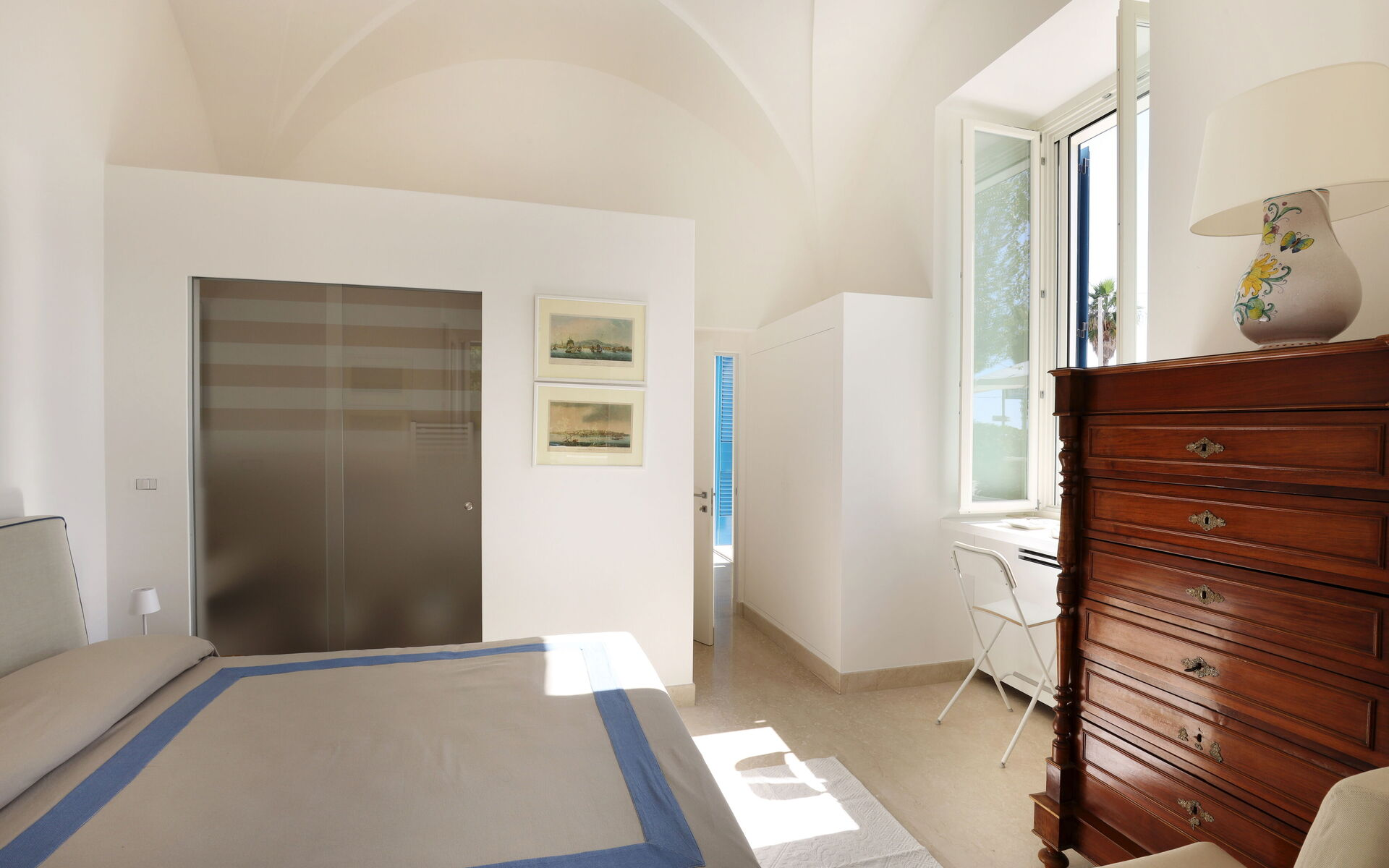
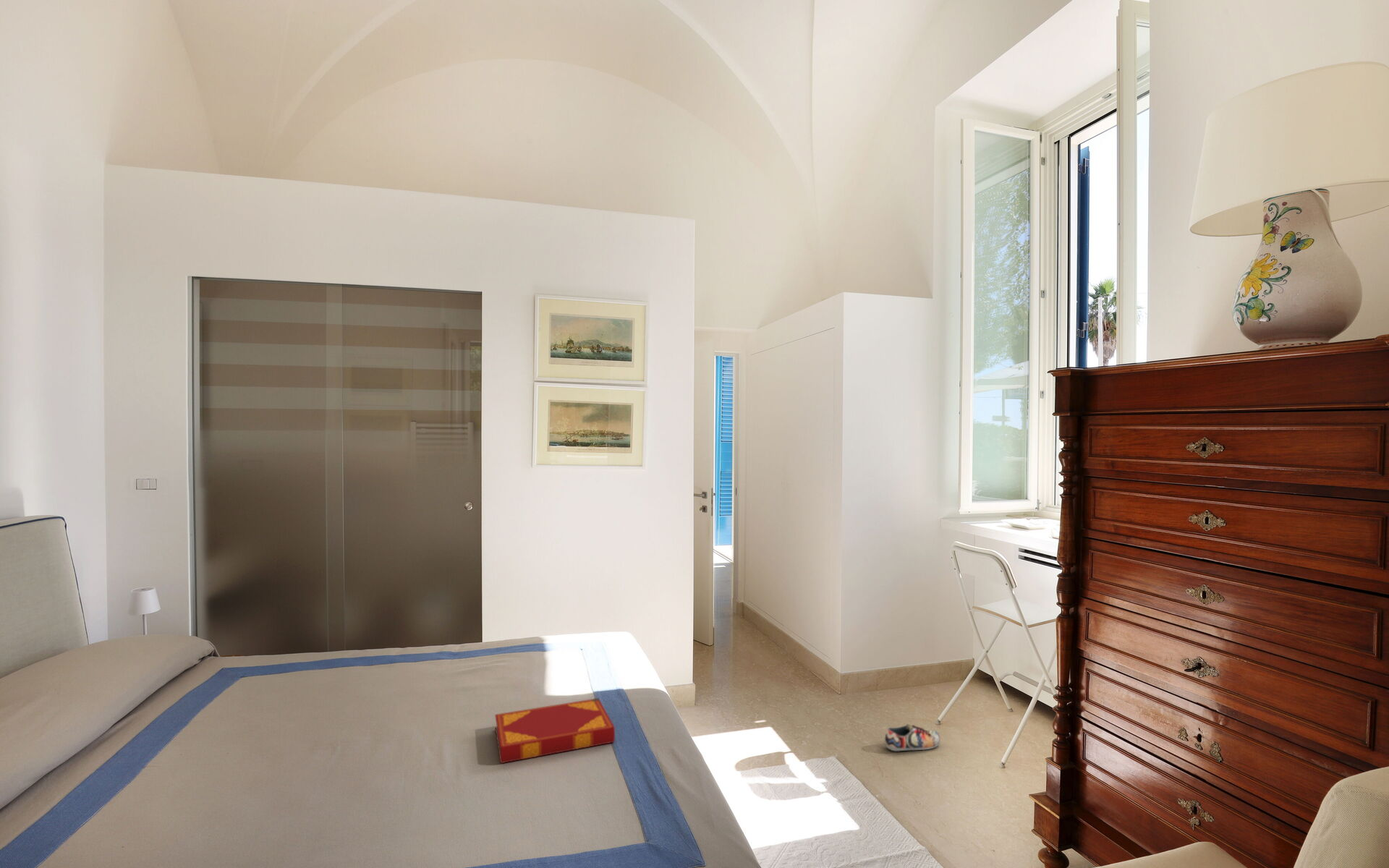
+ shoe [884,723,940,752]
+ hardback book [494,697,616,764]
